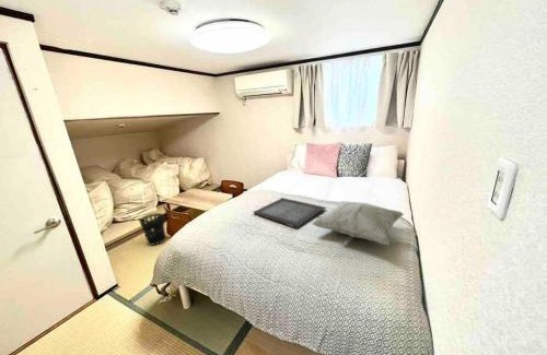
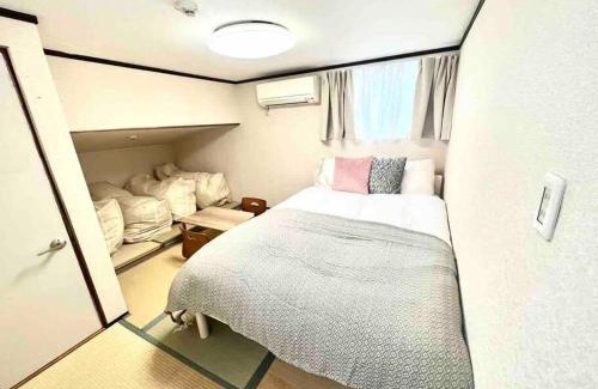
- serving tray [252,197,327,229]
- wastebasket [138,212,167,247]
- decorative pillow [311,200,405,247]
